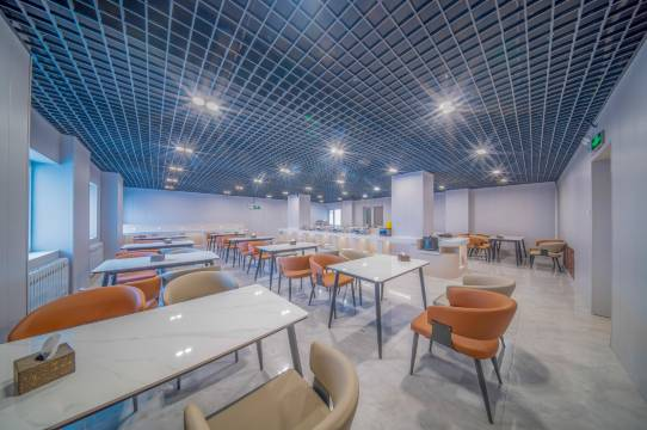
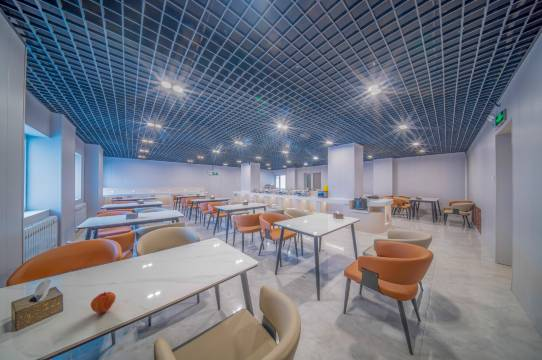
+ fruit [90,291,117,314]
